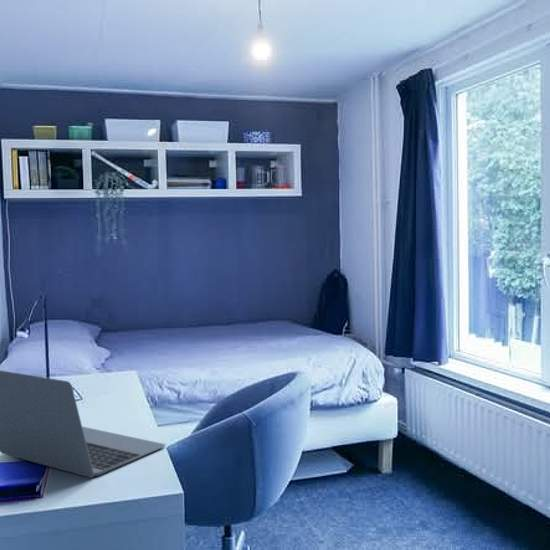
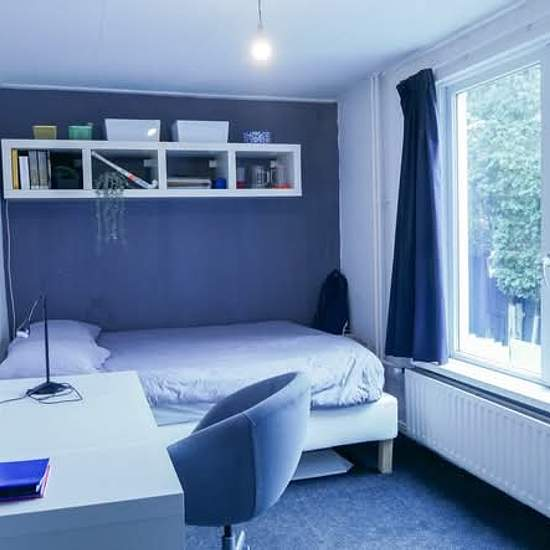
- laptop [0,370,166,479]
